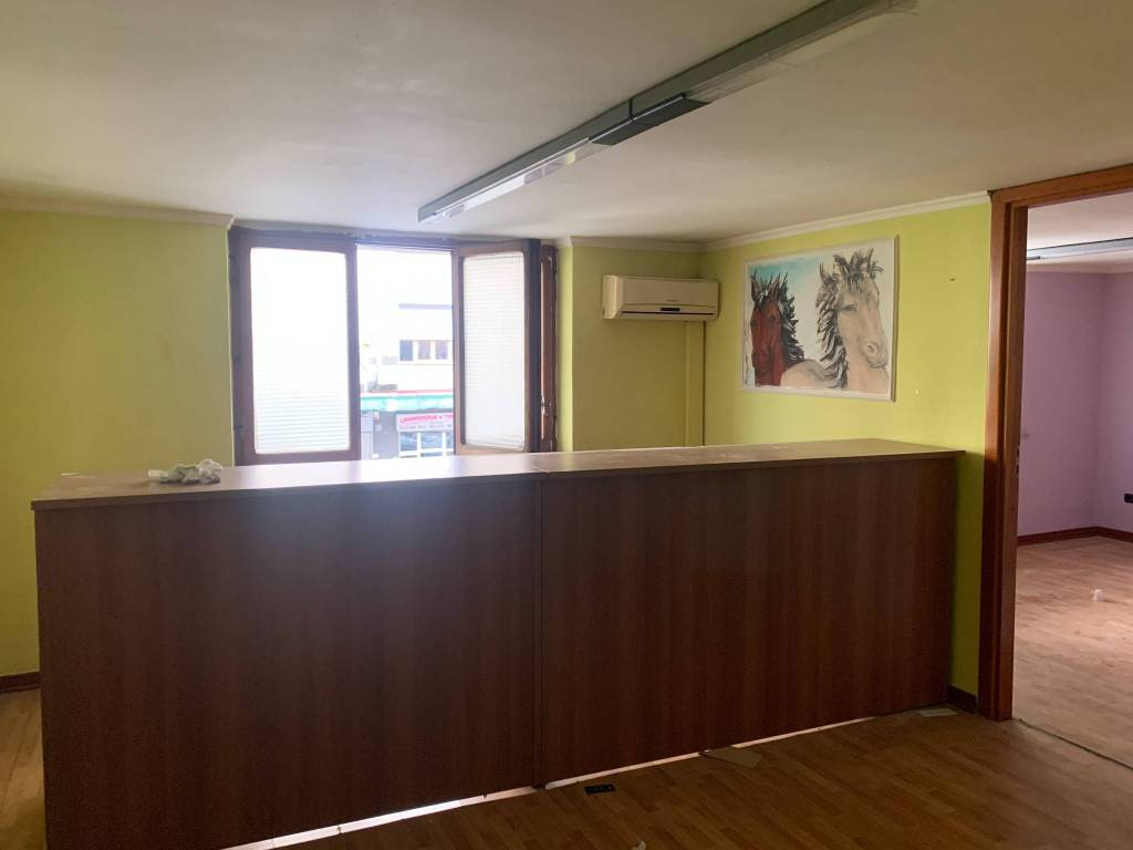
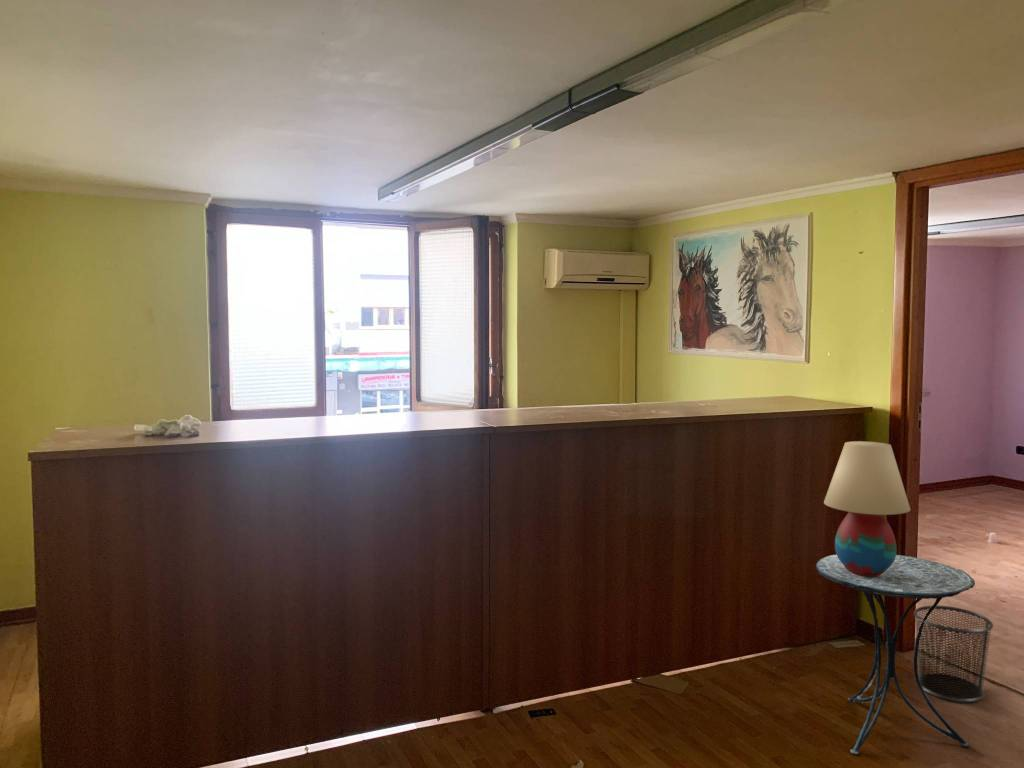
+ table lamp [823,440,912,576]
+ waste bin [913,605,994,703]
+ side table [815,554,976,756]
